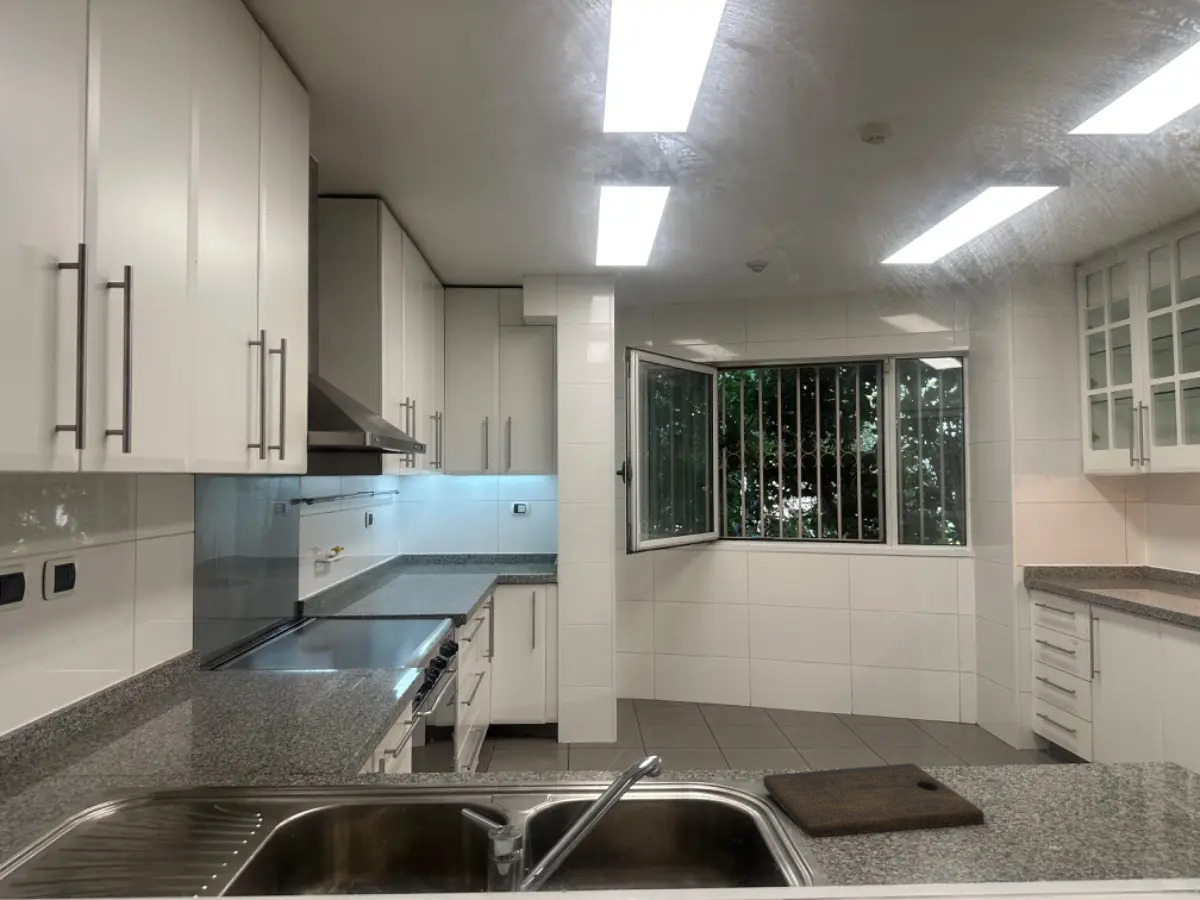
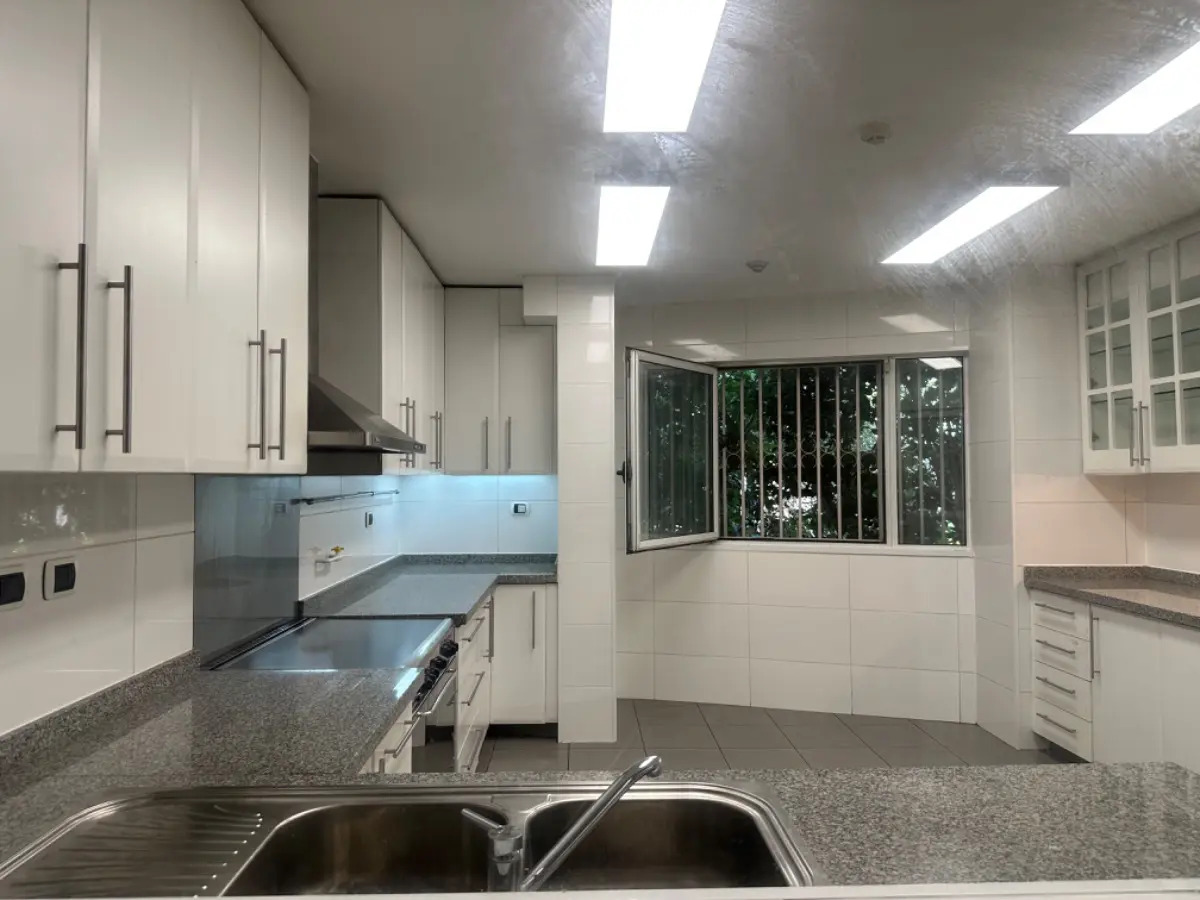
- cutting board [762,762,985,838]
